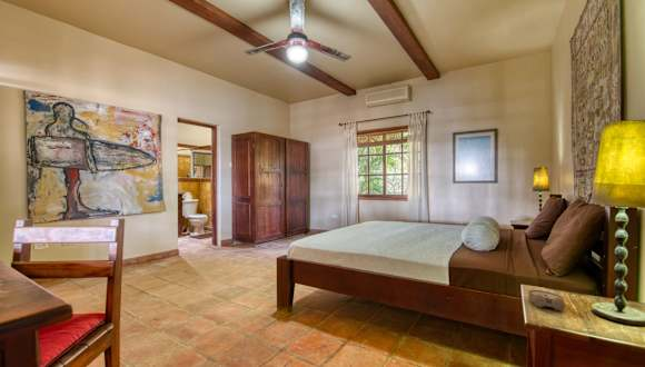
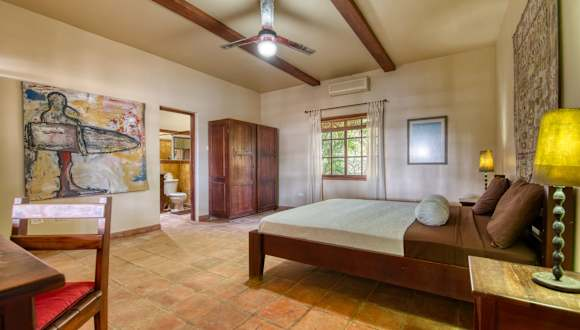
- alarm clock [527,289,566,311]
